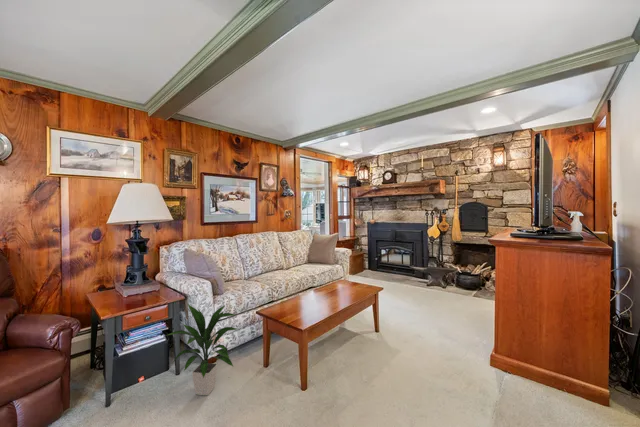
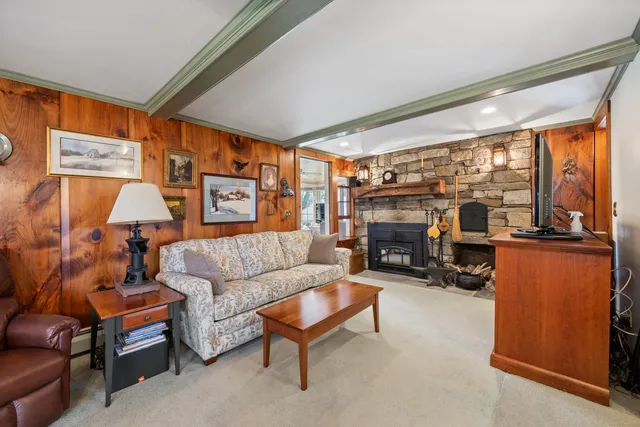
- indoor plant [164,303,238,396]
